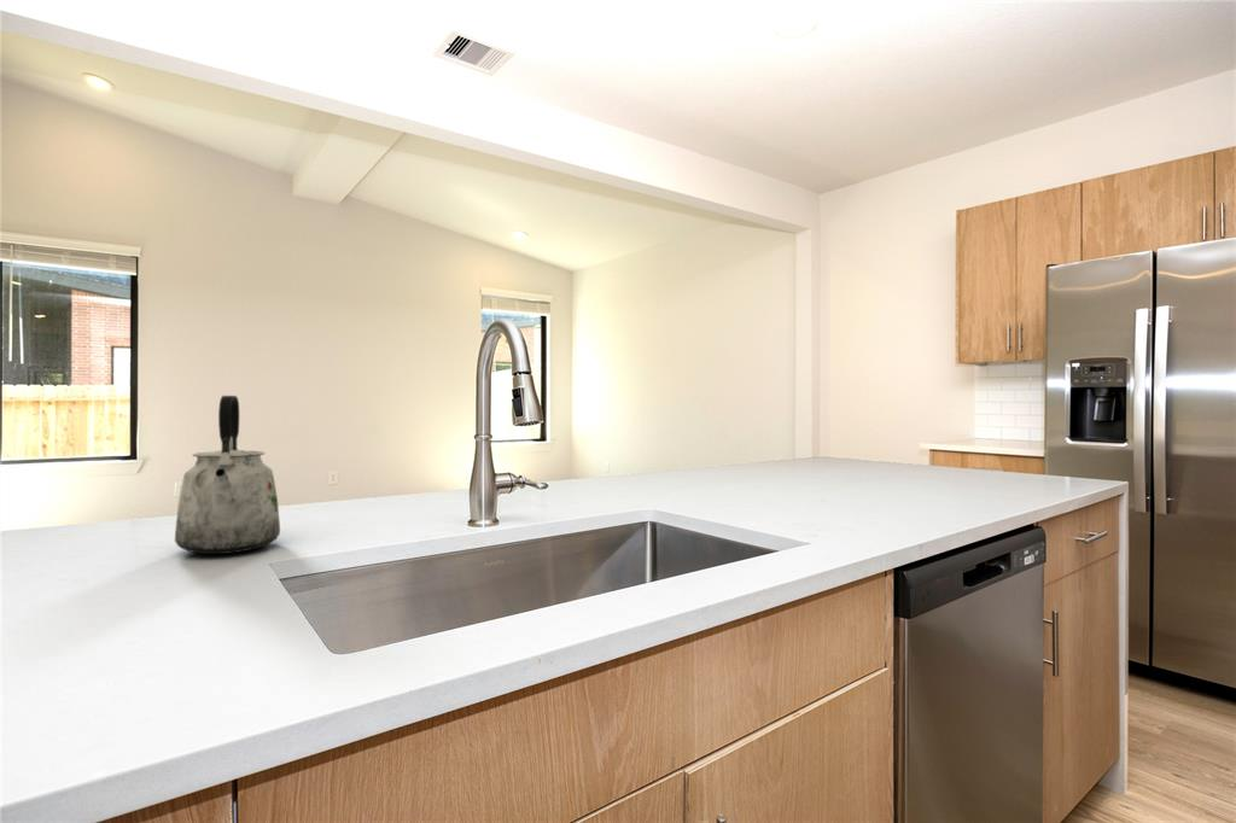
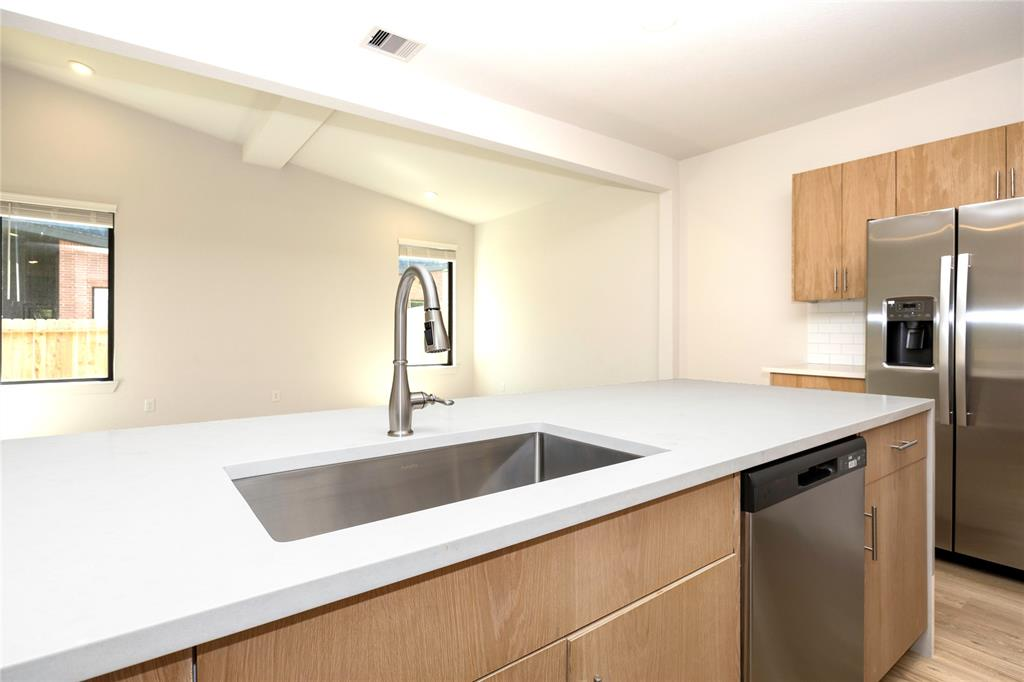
- kettle [174,395,281,555]
